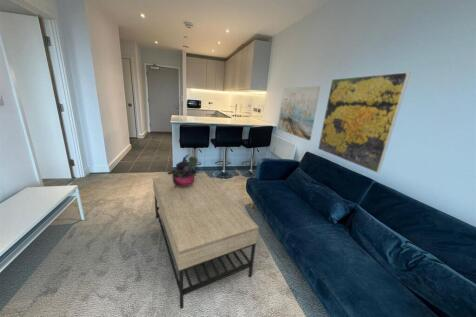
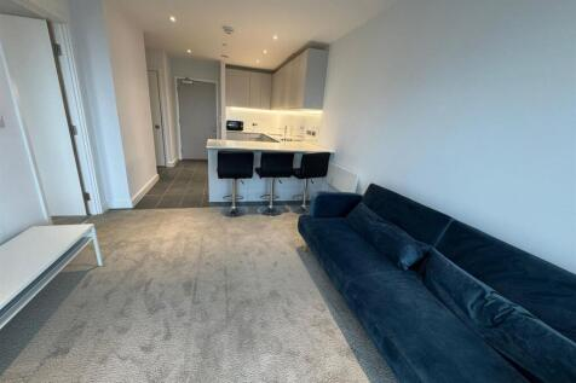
- potted plant [167,154,198,188]
- coffee table [152,171,260,310]
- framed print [317,71,411,174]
- wall art [277,85,321,141]
